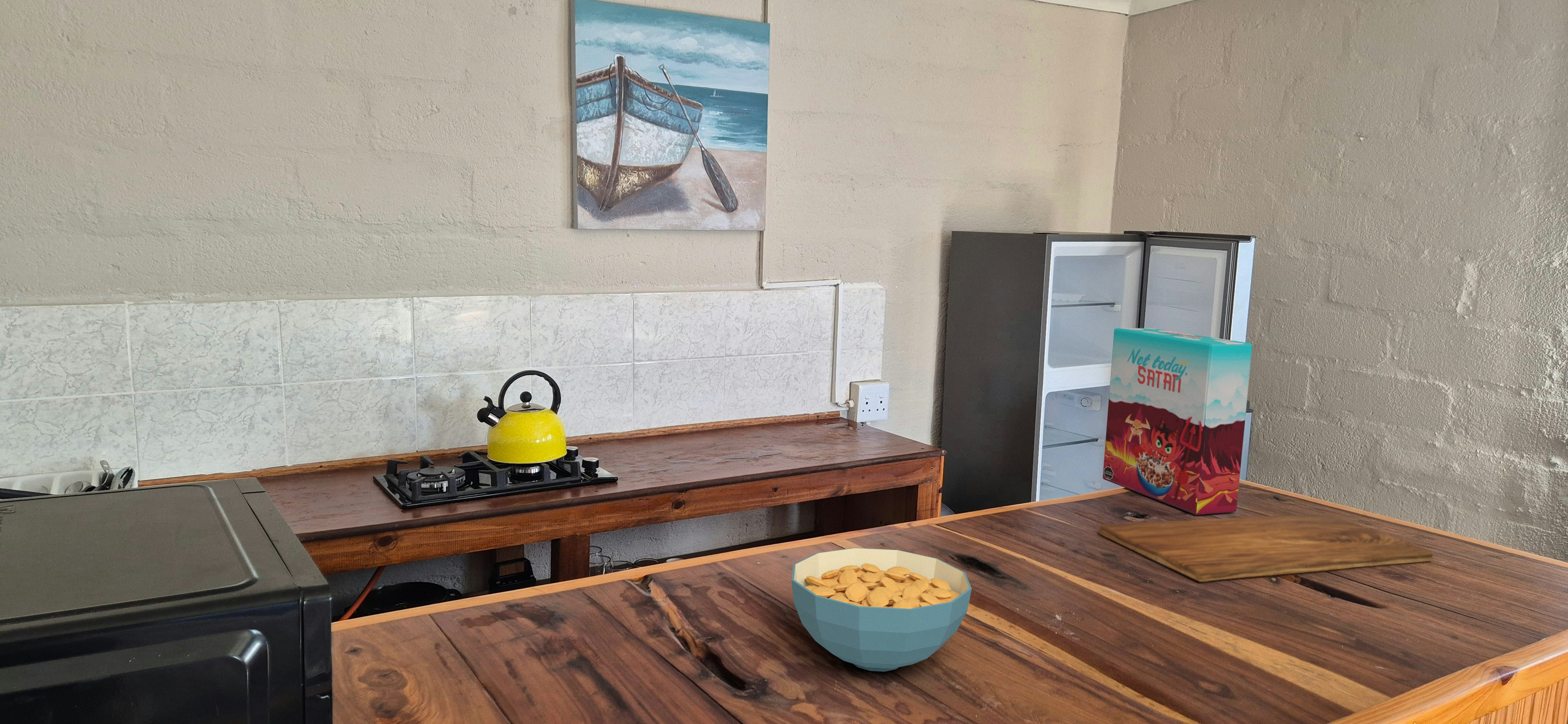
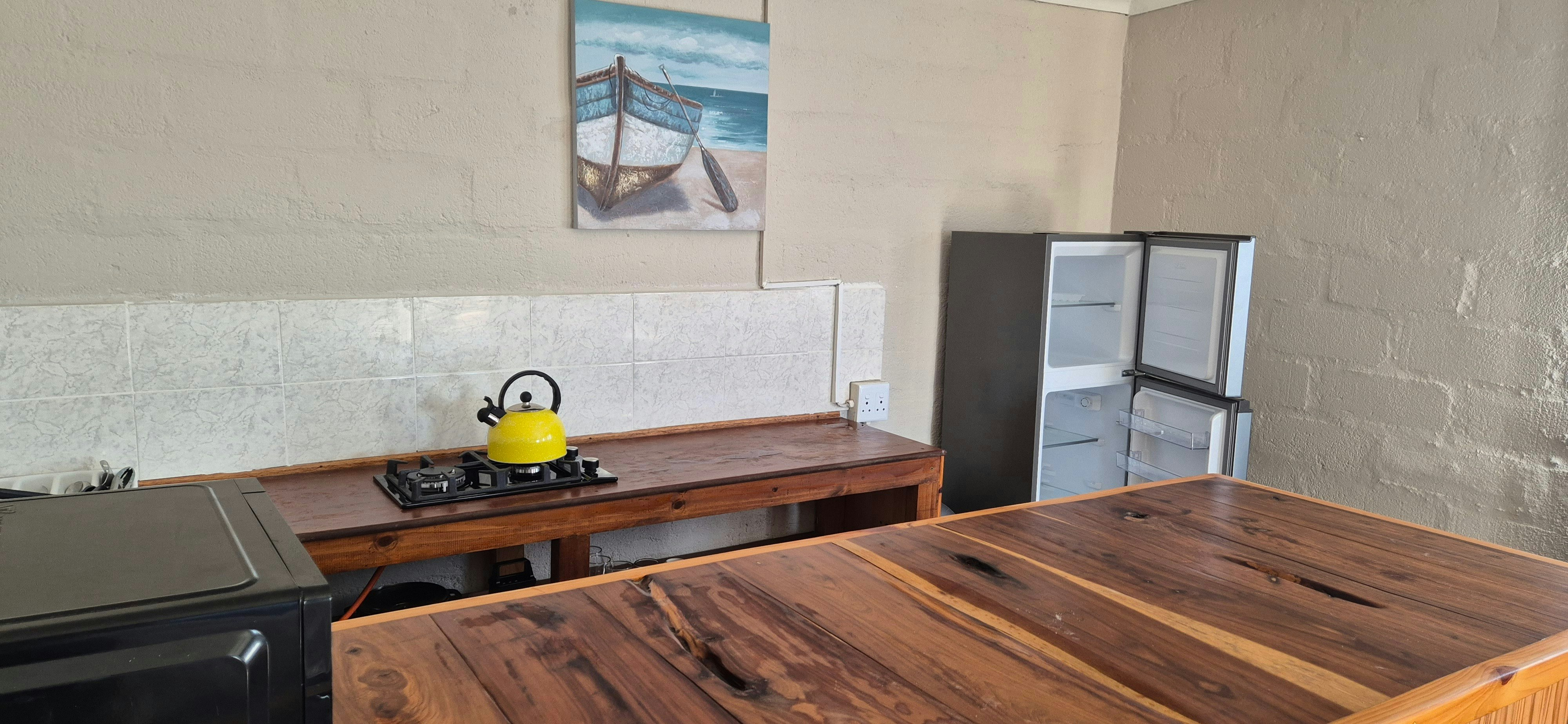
- cereal bowl [791,547,972,672]
- cereal box [1102,328,1252,515]
- cutting board [1099,514,1434,582]
